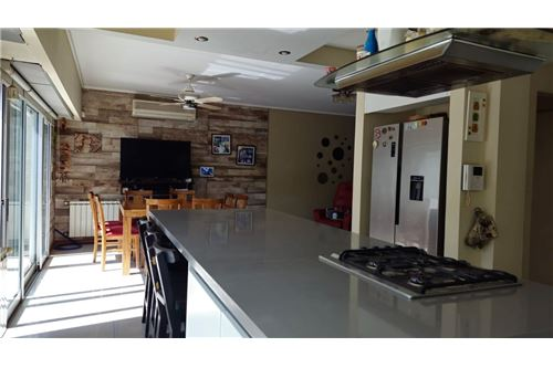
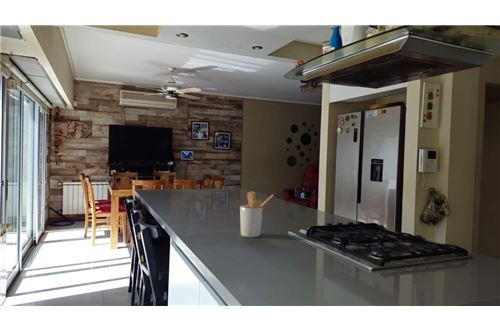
+ utensil holder [239,190,275,238]
